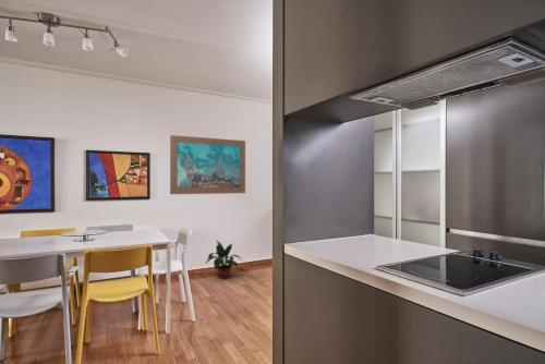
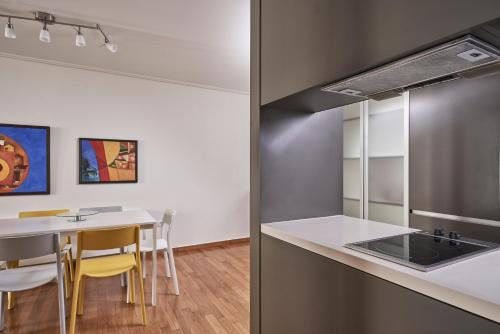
- wall art [169,134,246,195]
- potted plant [204,239,243,280]
